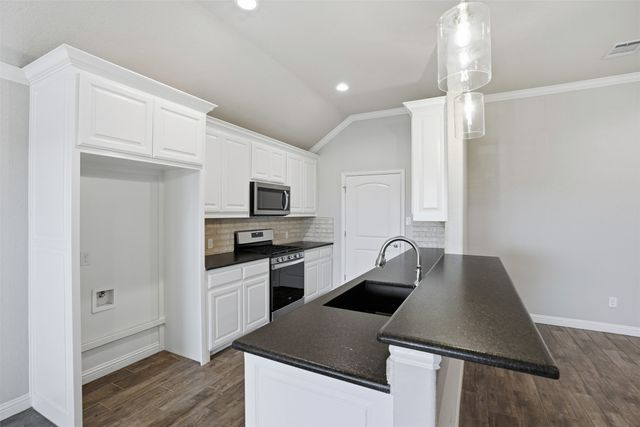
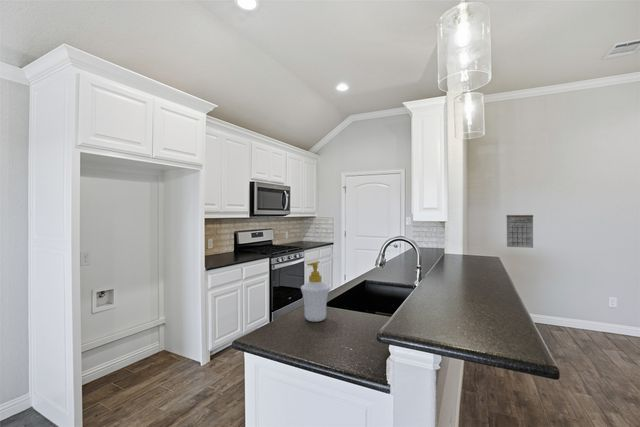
+ soap bottle [300,260,331,323]
+ calendar [505,214,534,249]
